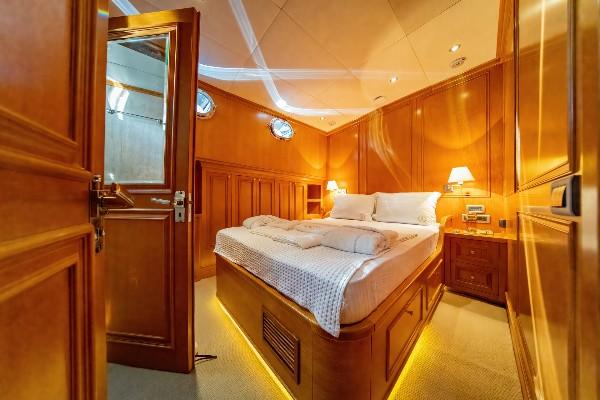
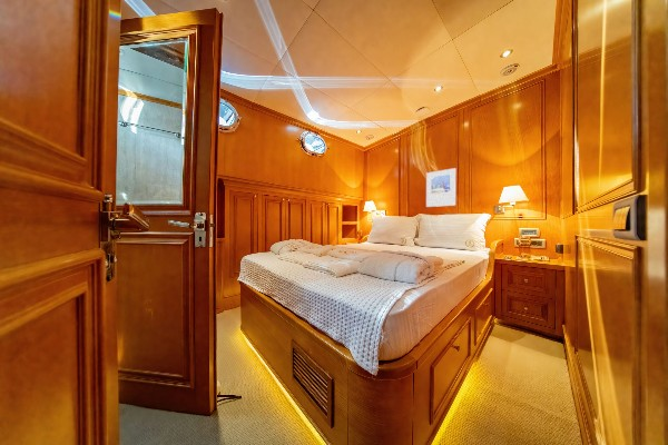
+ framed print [425,167,458,208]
